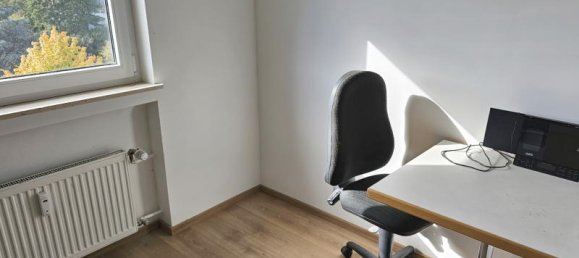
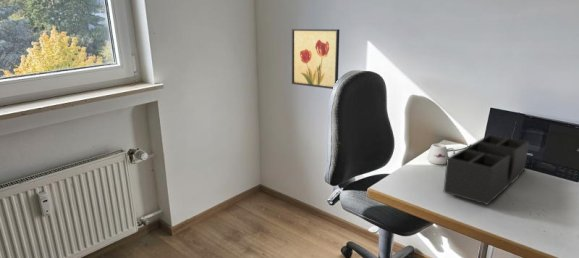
+ mug [426,143,456,165]
+ desk organizer [443,134,530,206]
+ wall art [291,28,340,90]
